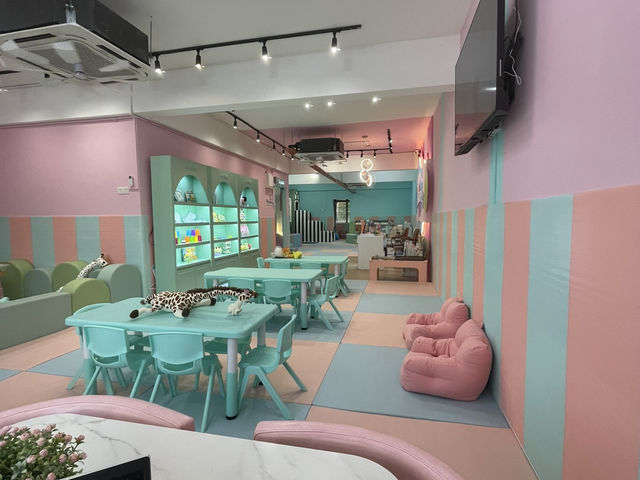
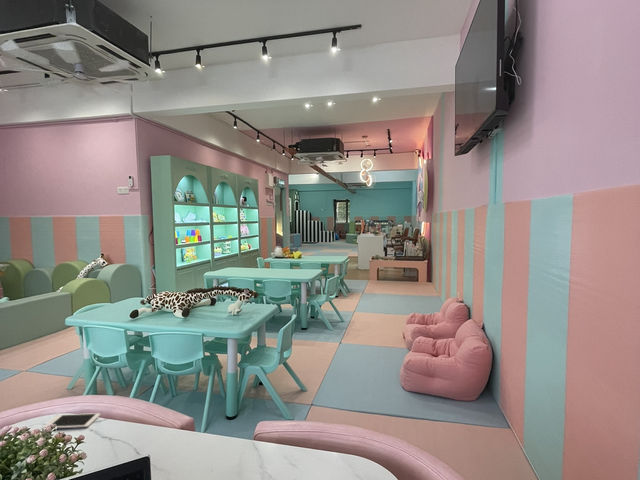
+ cell phone [41,412,101,430]
